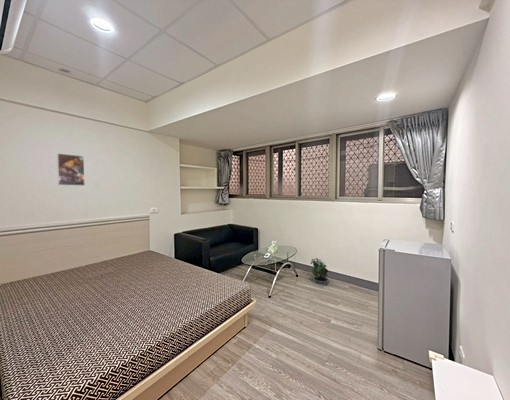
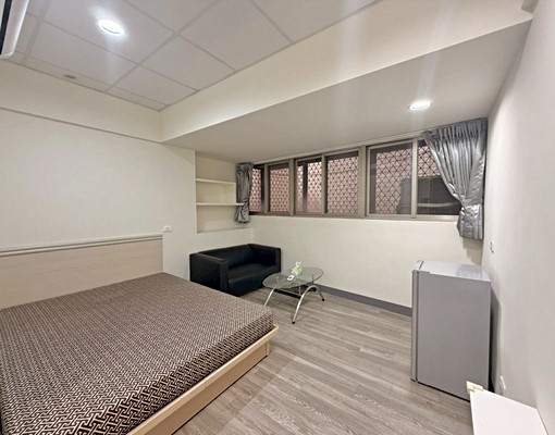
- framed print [56,152,86,187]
- potted plant [310,257,330,286]
